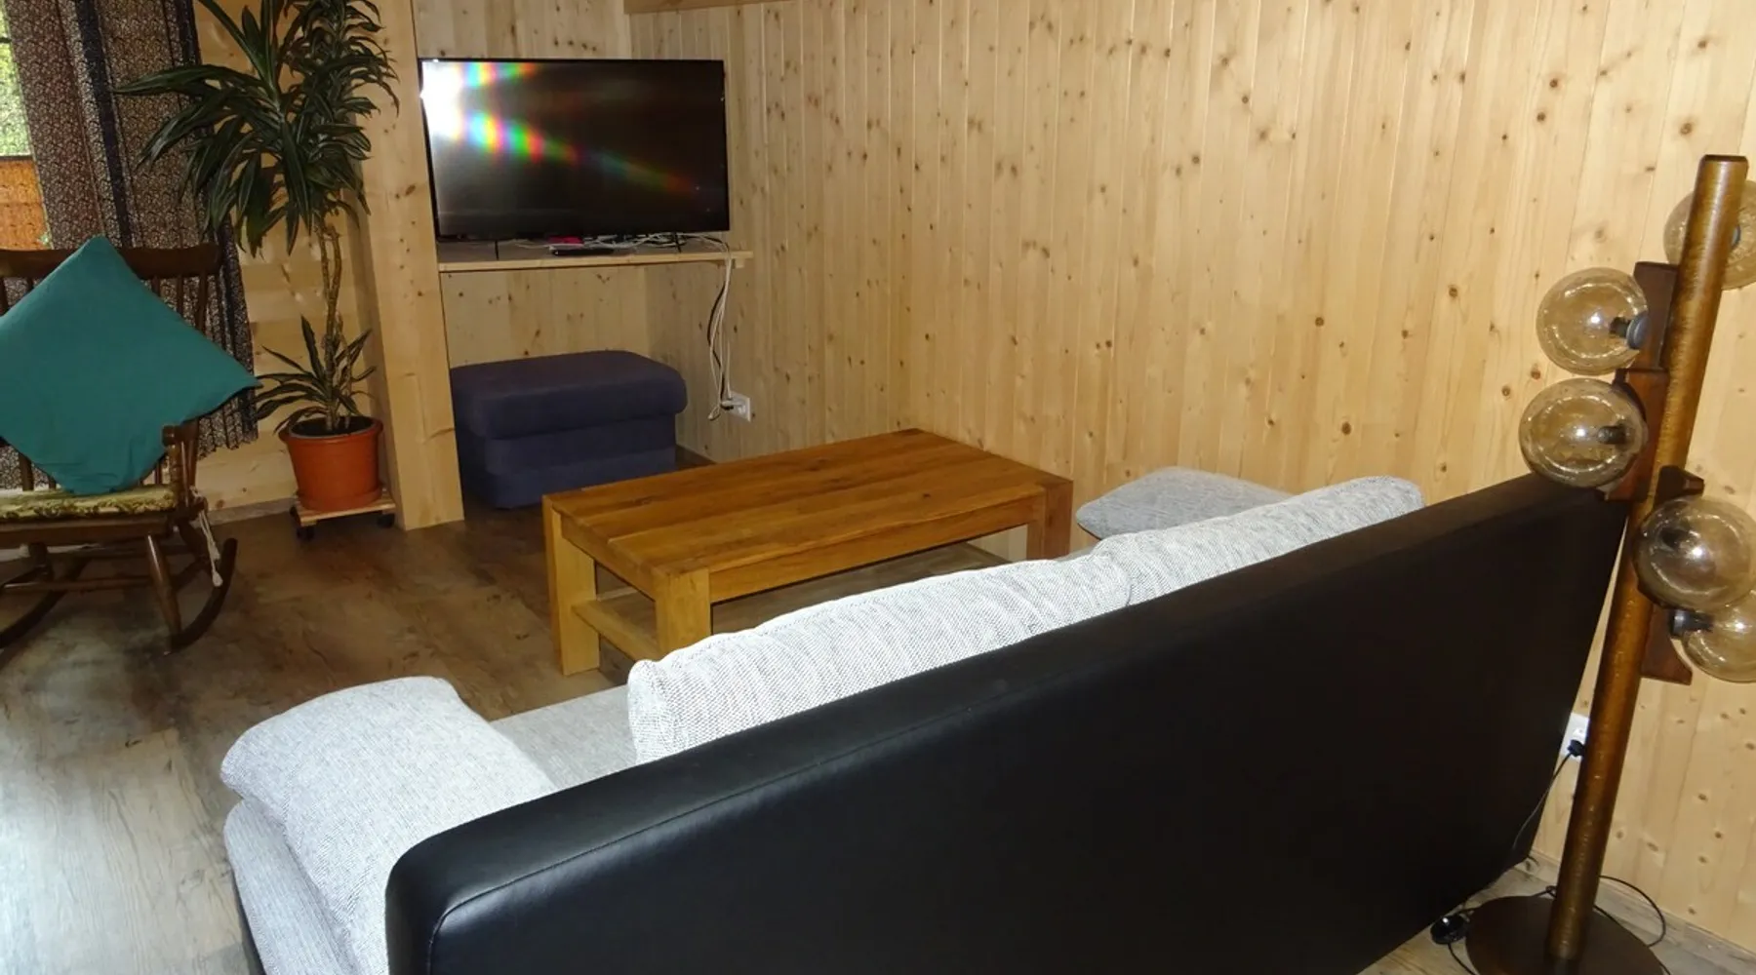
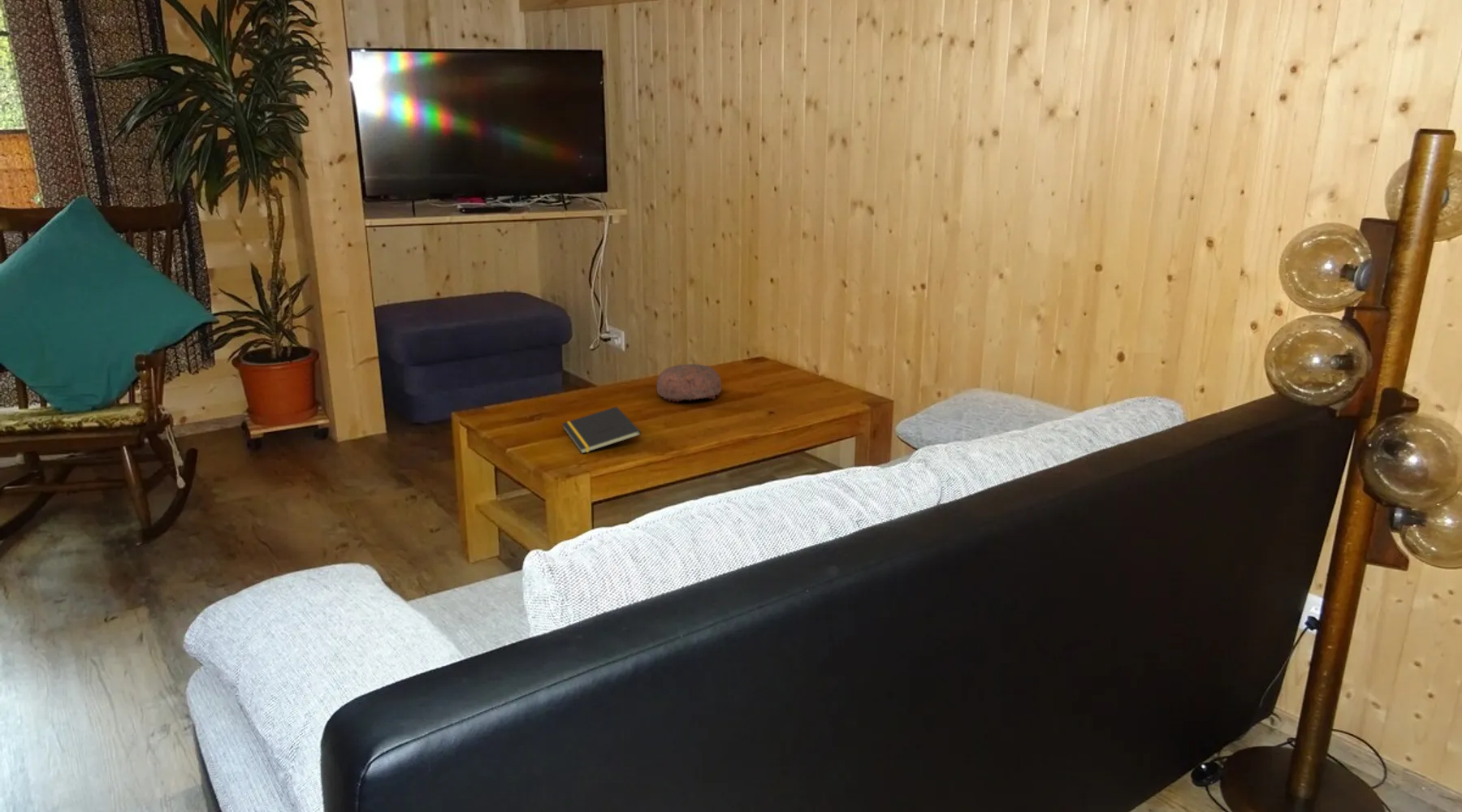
+ notepad [561,406,642,455]
+ decorative bowl [656,363,722,403]
